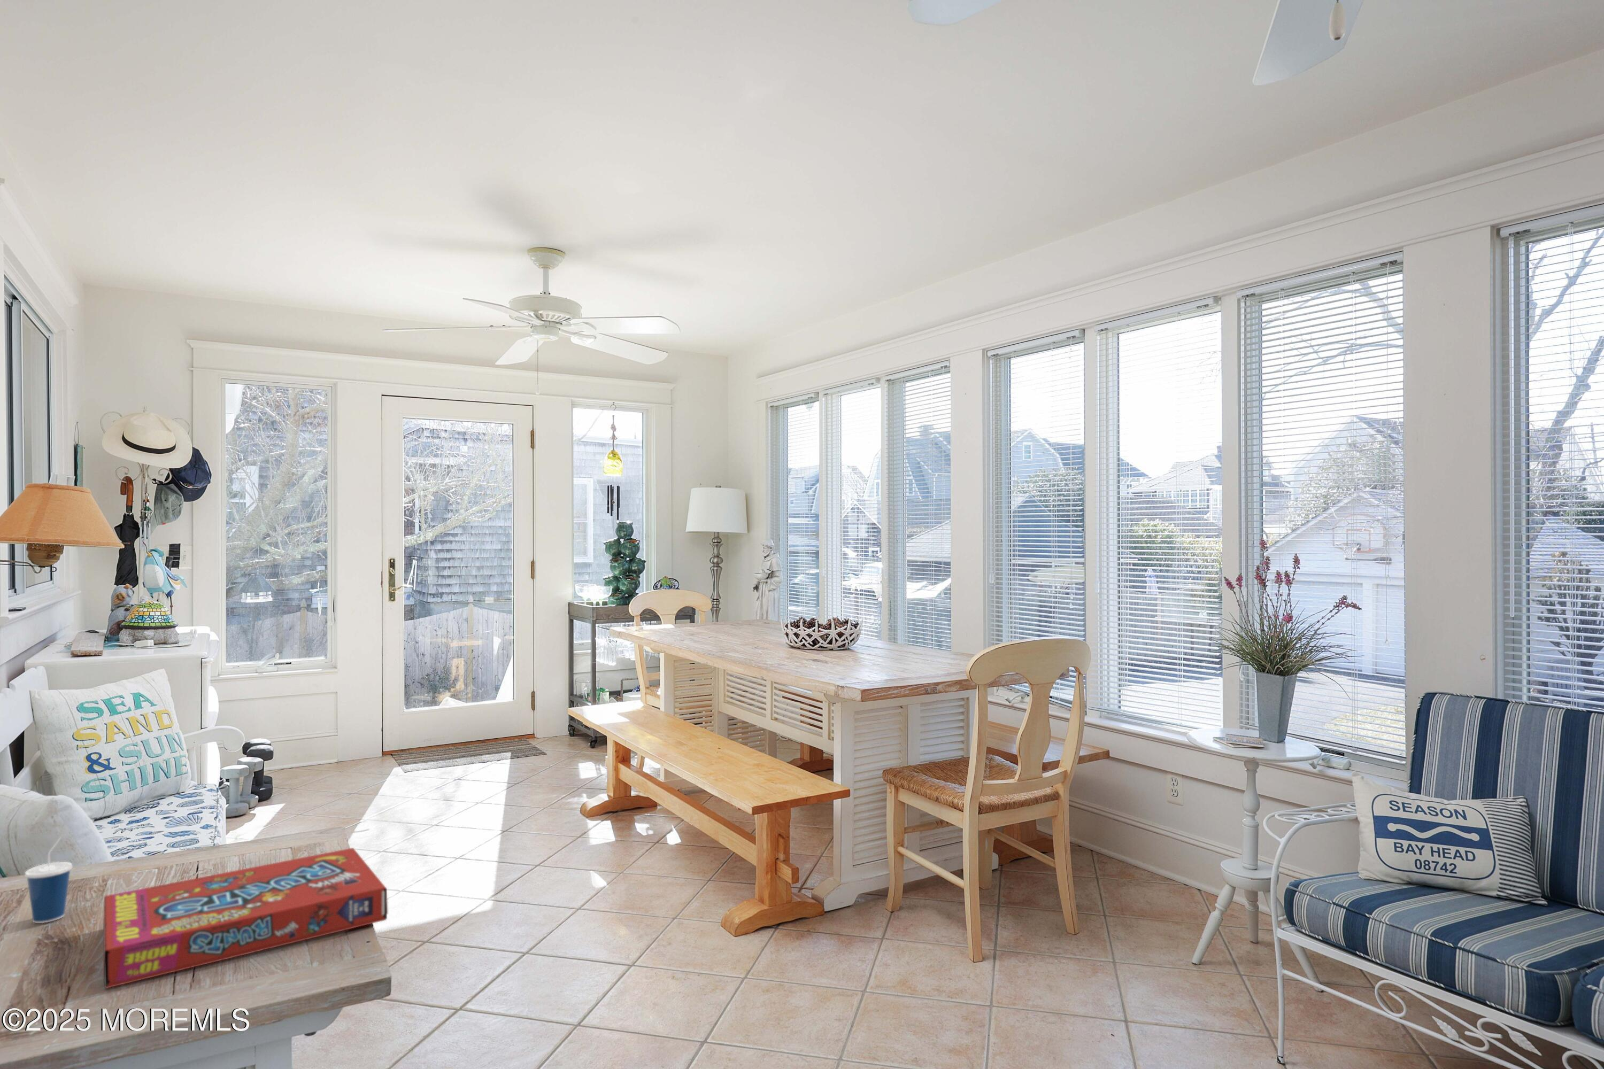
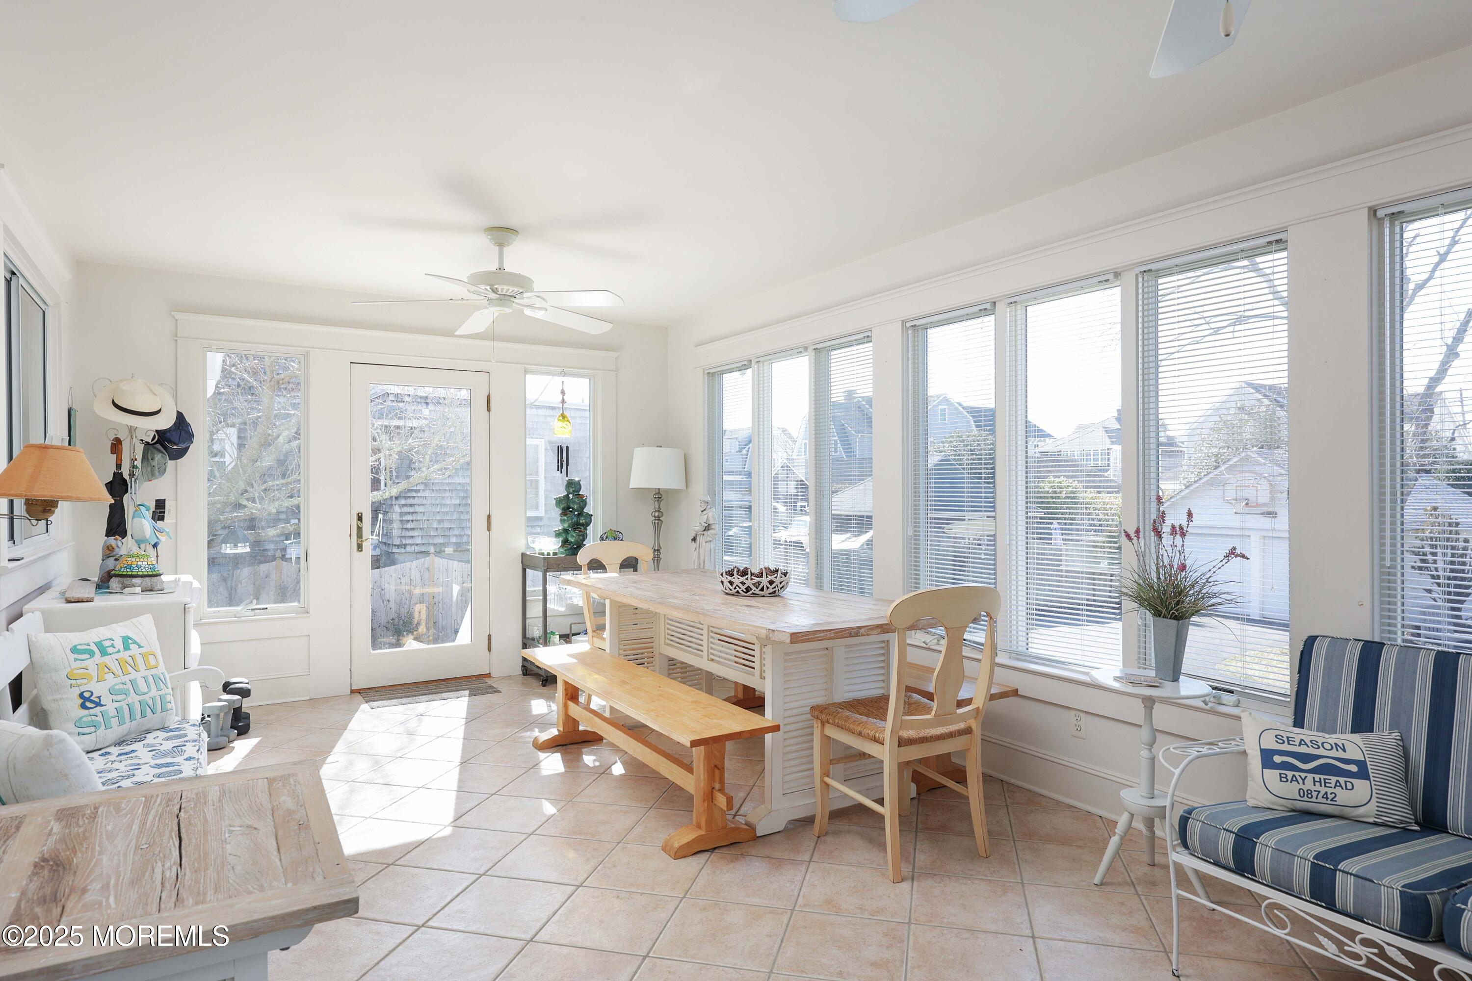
- snack box [103,847,388,989]
- cup [24,836,73,923]
